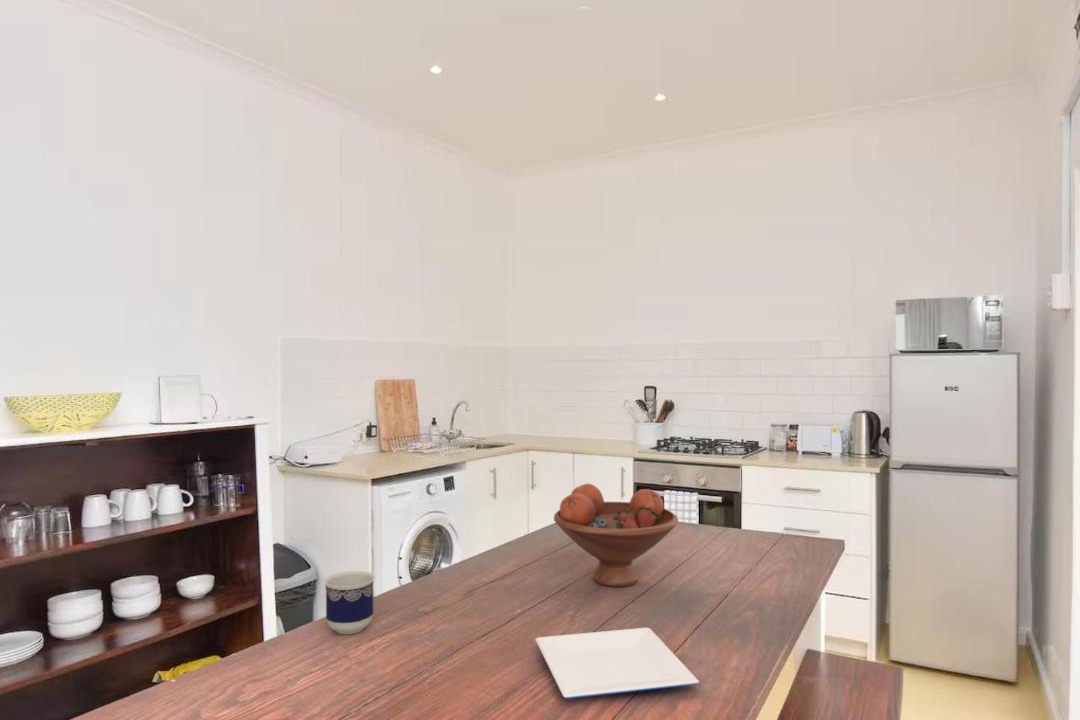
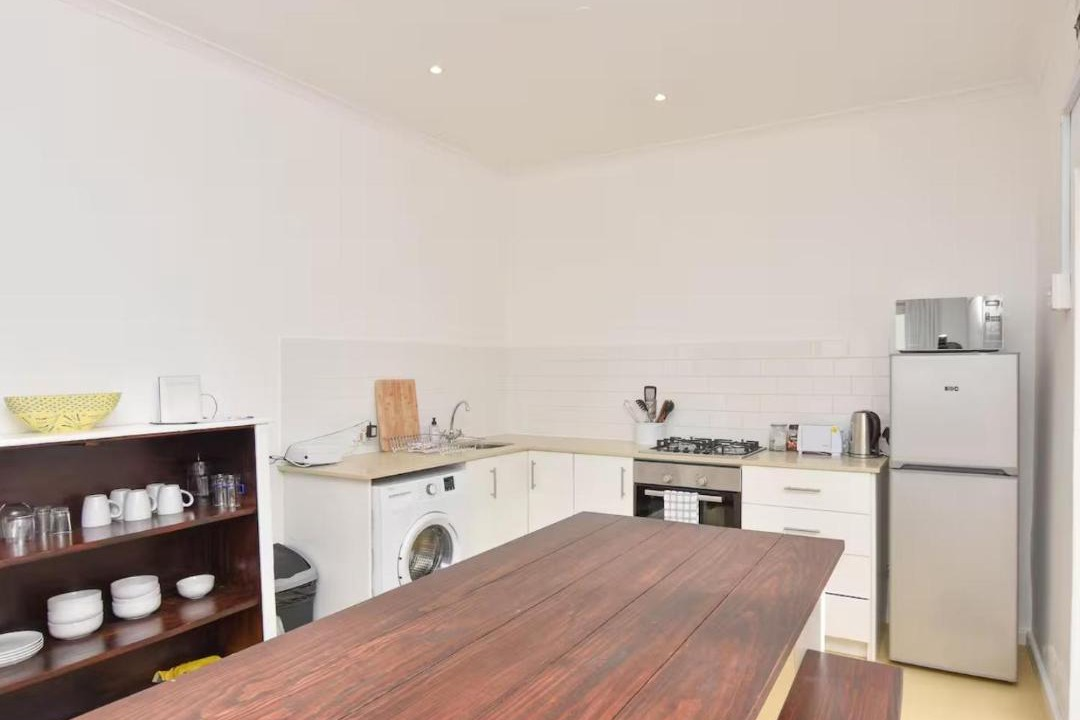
- plate [534,627,700,700]
- cup [323,570,376,635]
- fruit bowl [553,483,679,588]
